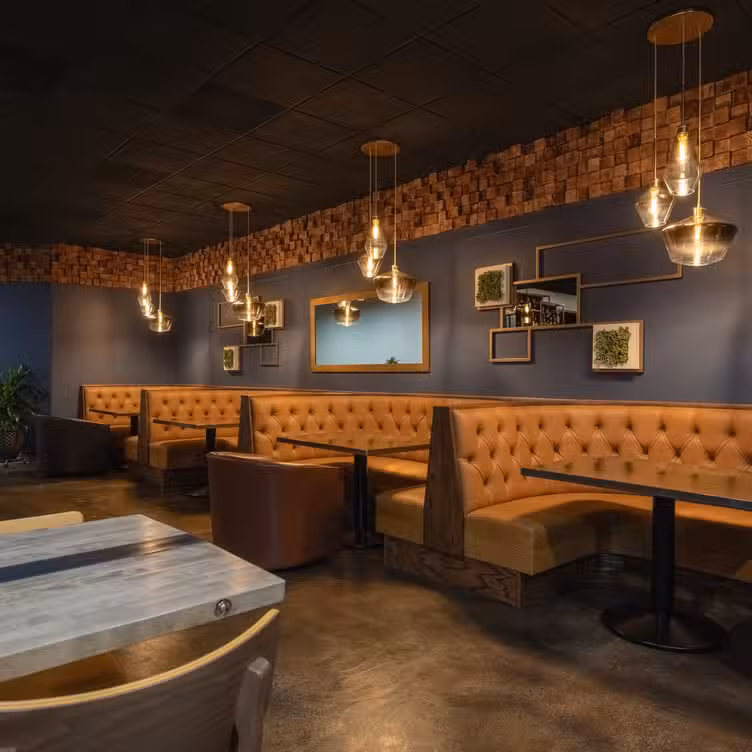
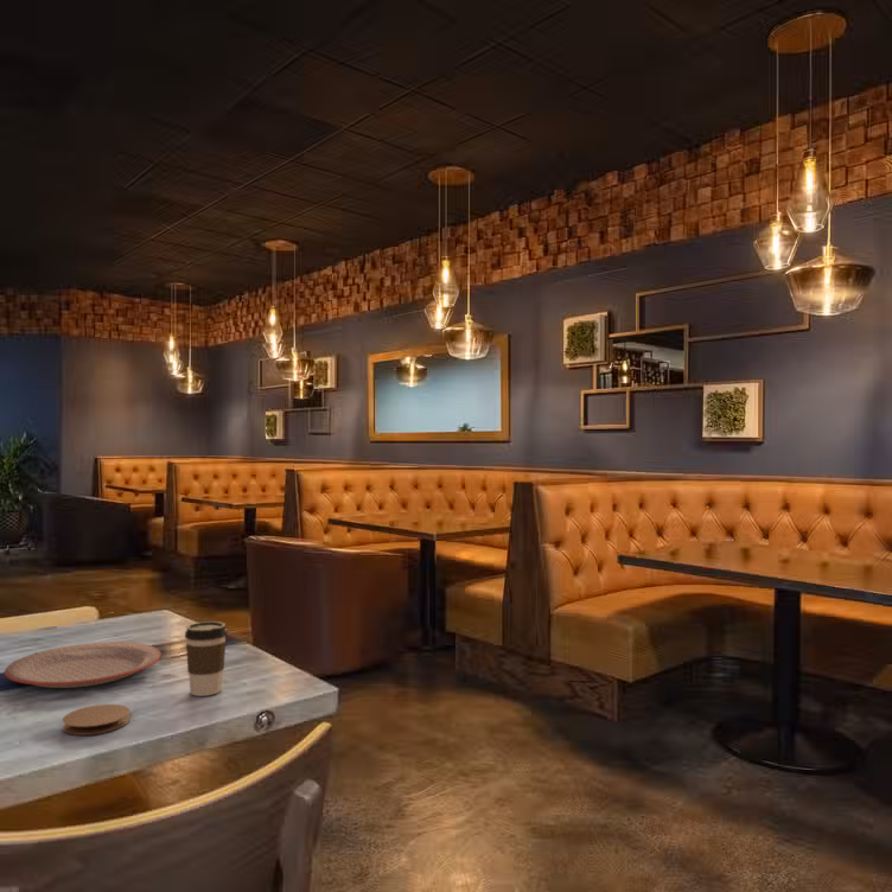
+ plate [4,641,163,689]
+ coaster [62,703,130,737]
+ coffee cup [184,620,228,697]
